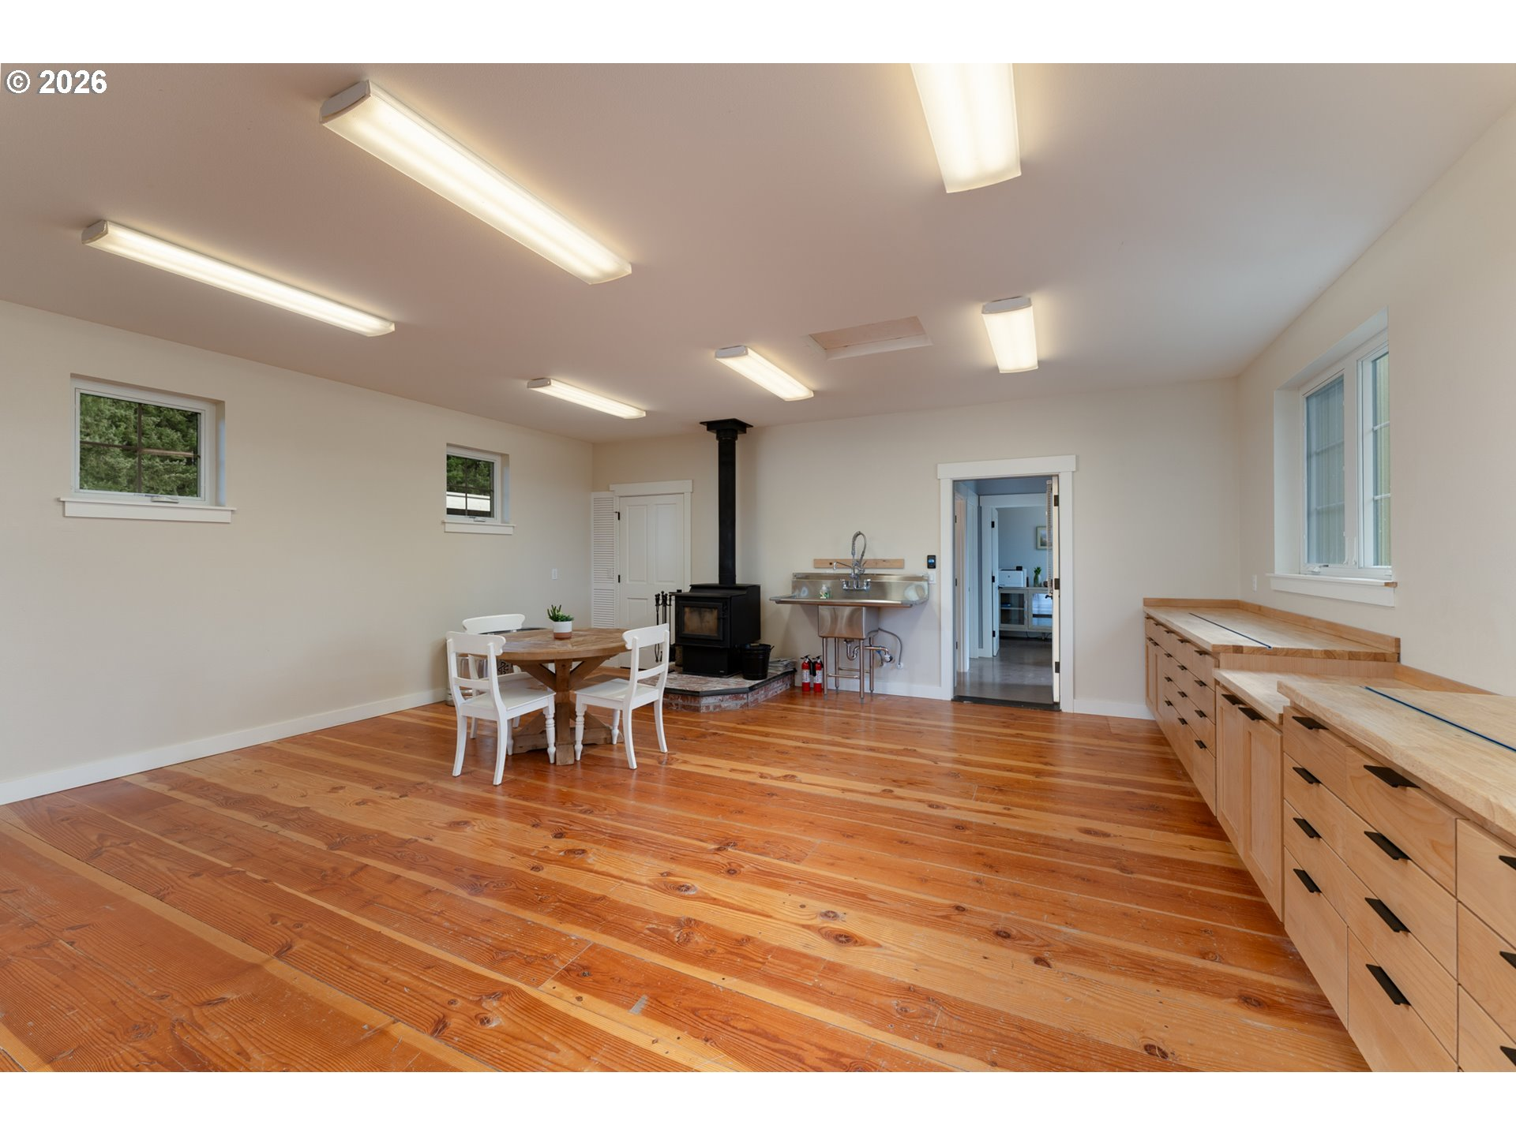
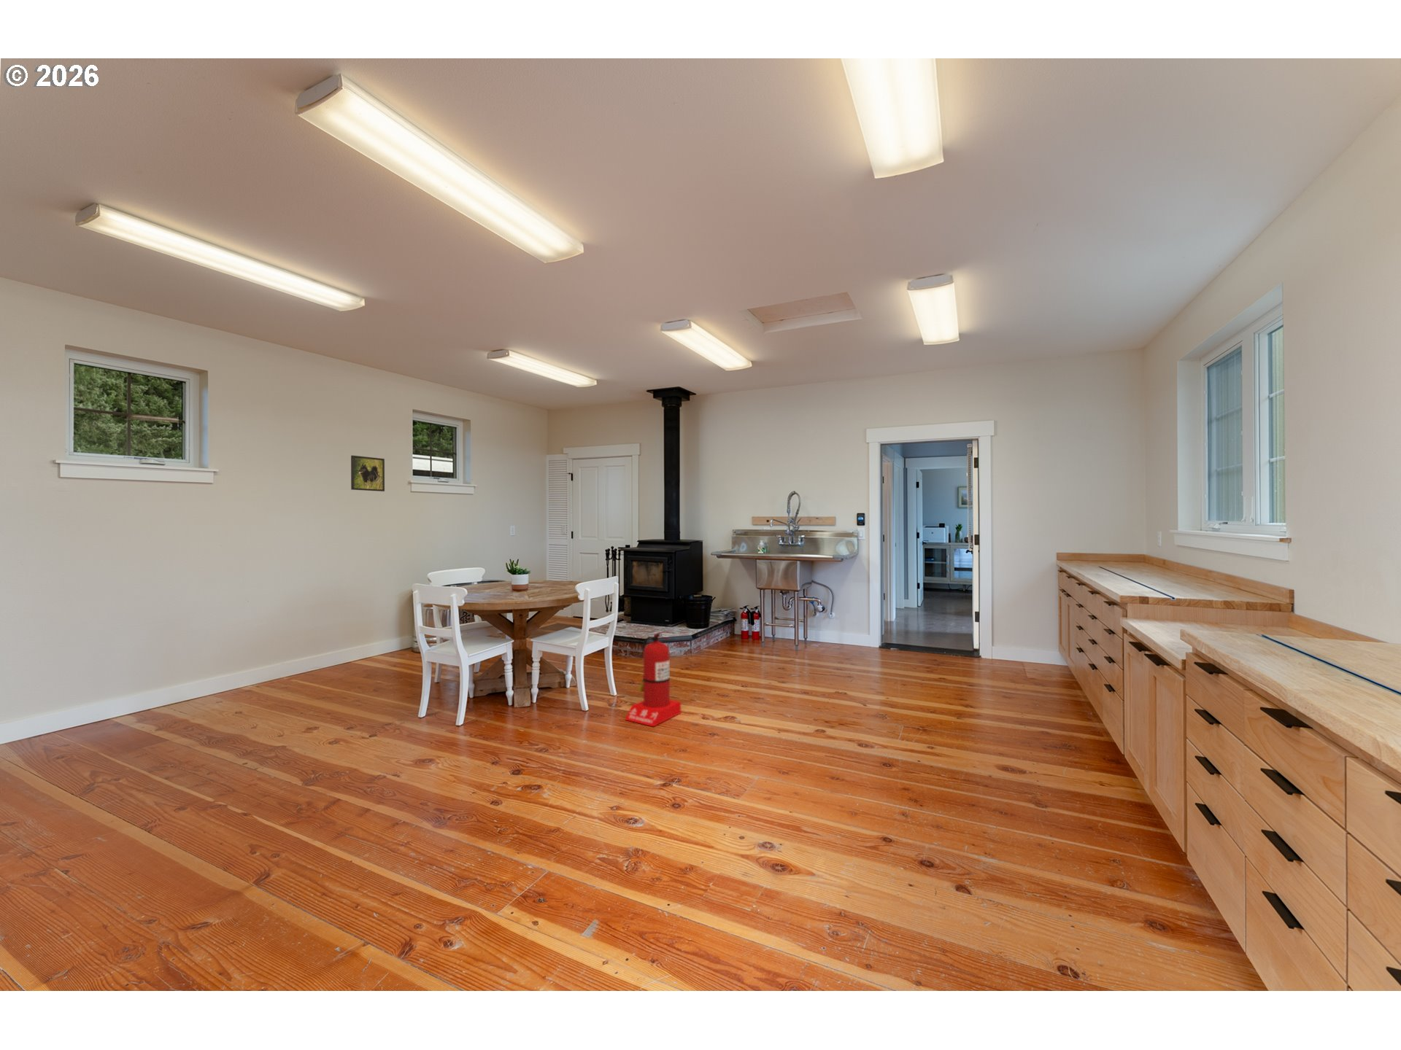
+ fire extinguisher [624,631,682,728]
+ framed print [351,456,385,492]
